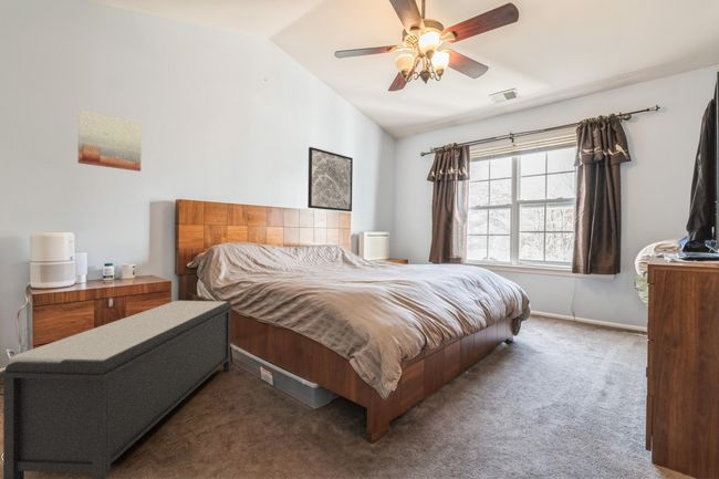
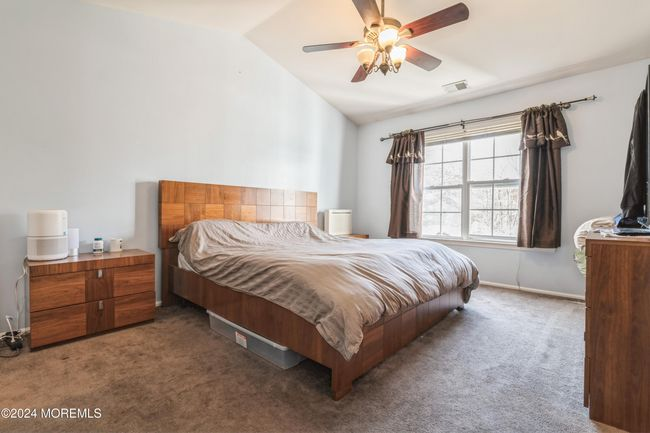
- wall art [306,146,354,212]
- bench [0,300,233,479]
- wall art [76,108,143,173]
